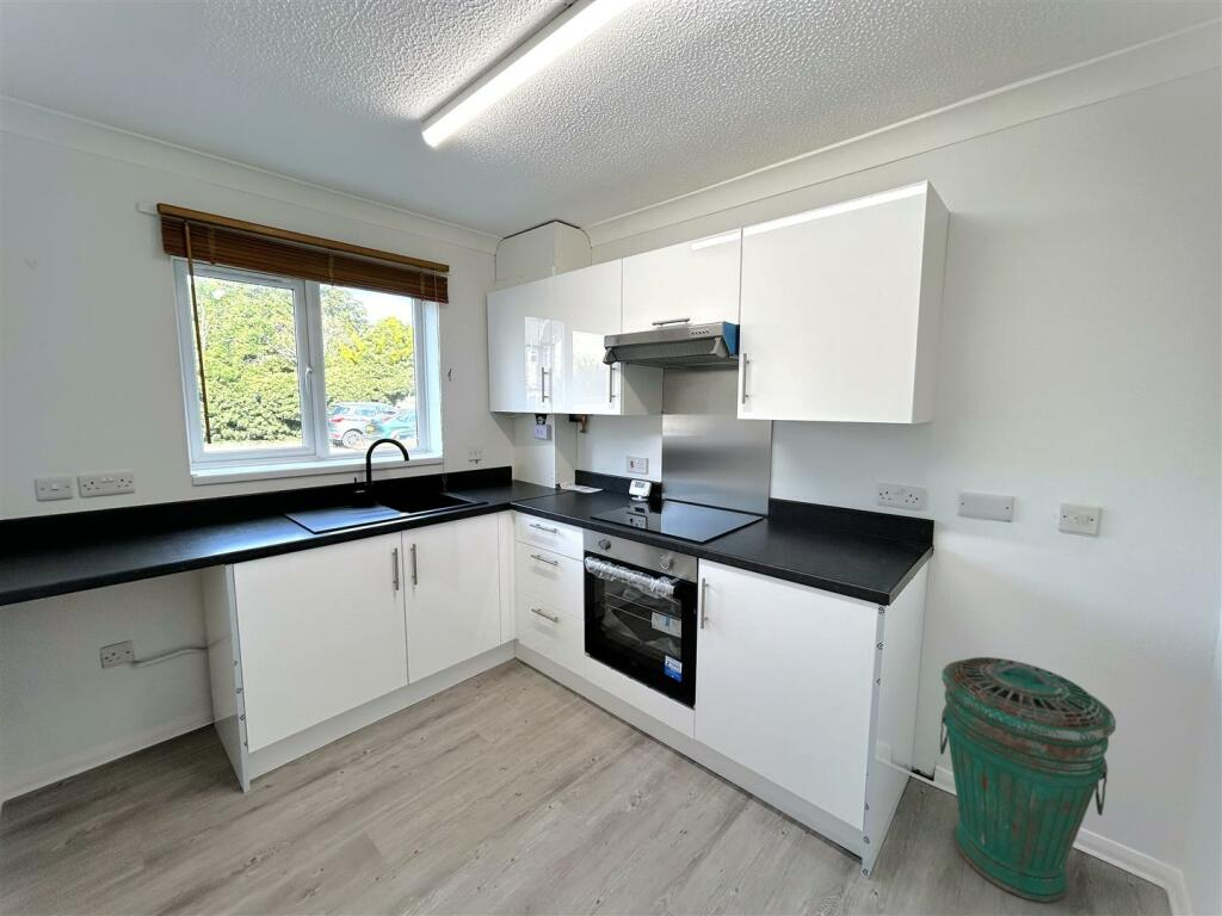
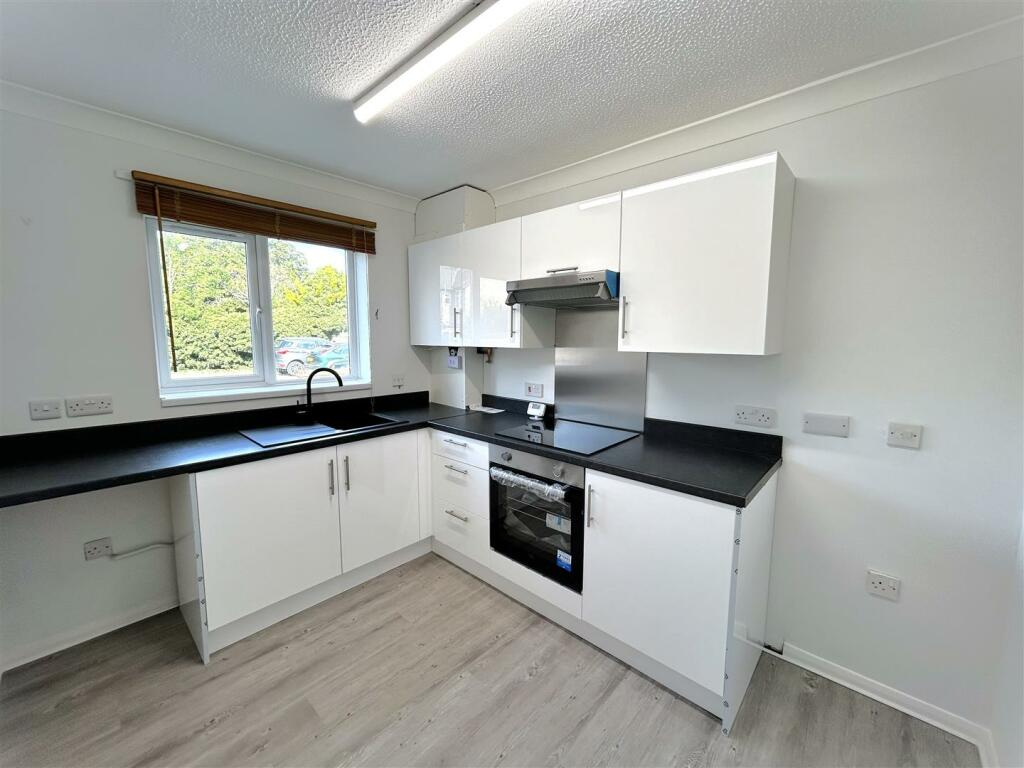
- trash can [939,656,1117,903]
